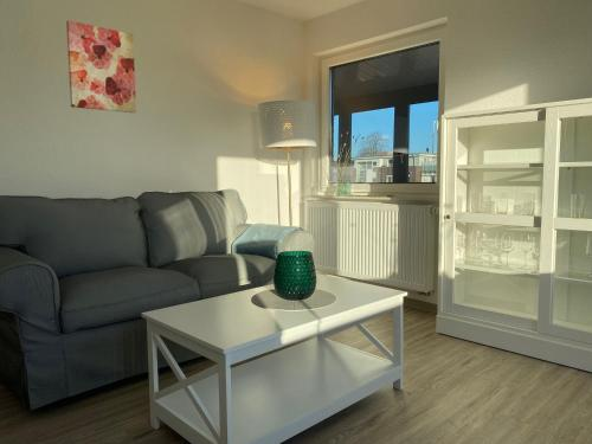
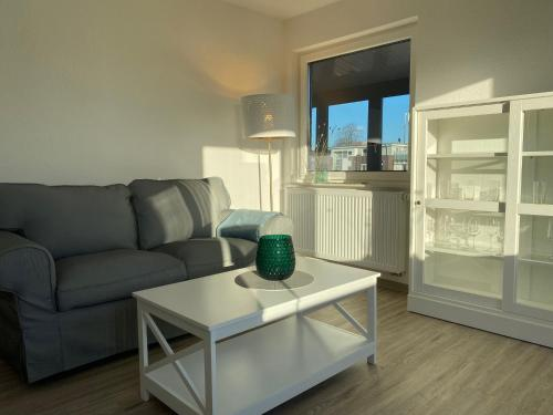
- wall art [65,20,137,114]
